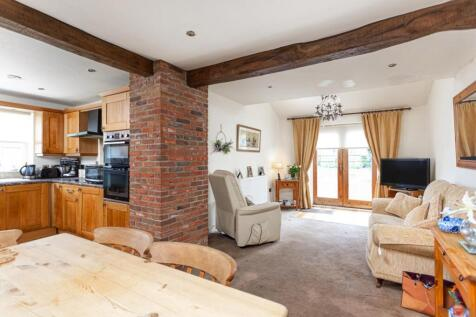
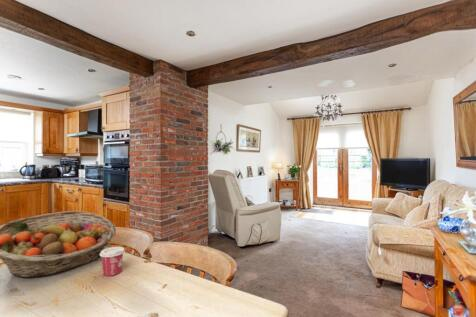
+ cup [100,246,126,277]
+ fruit basket [0,210,117,278]
